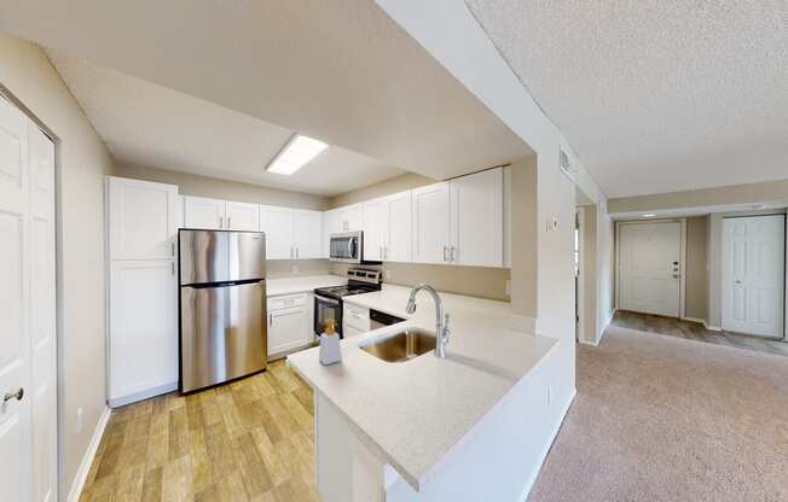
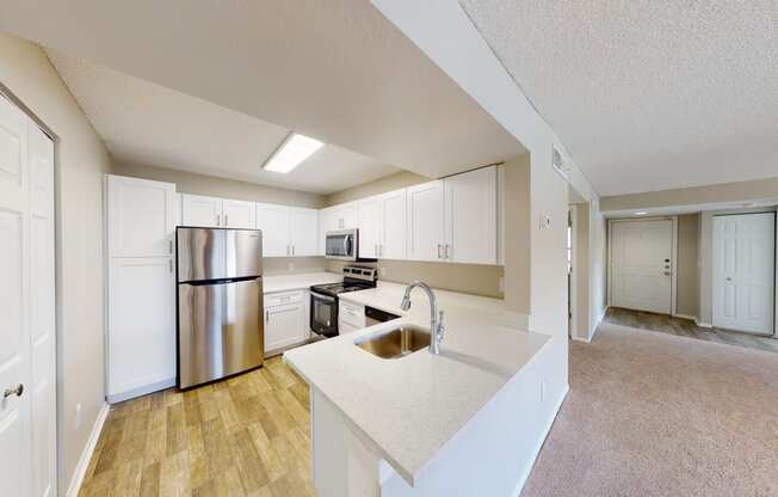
- soap bottle [318,317,342,366]
